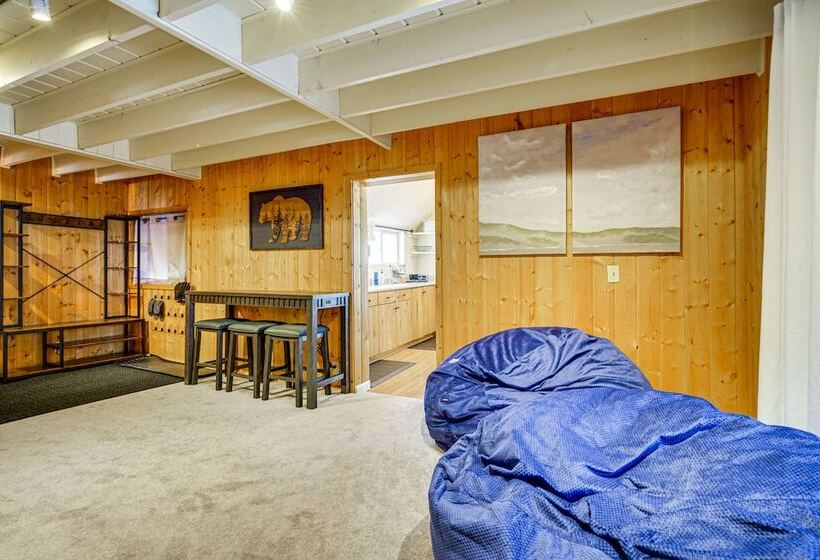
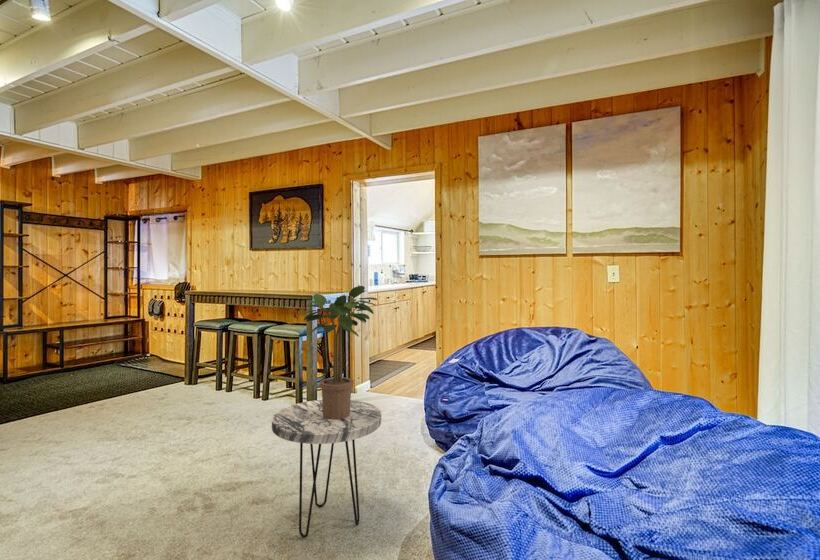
+ potted plant [298,285,378,420]
+ side table [271,399,382,539]
